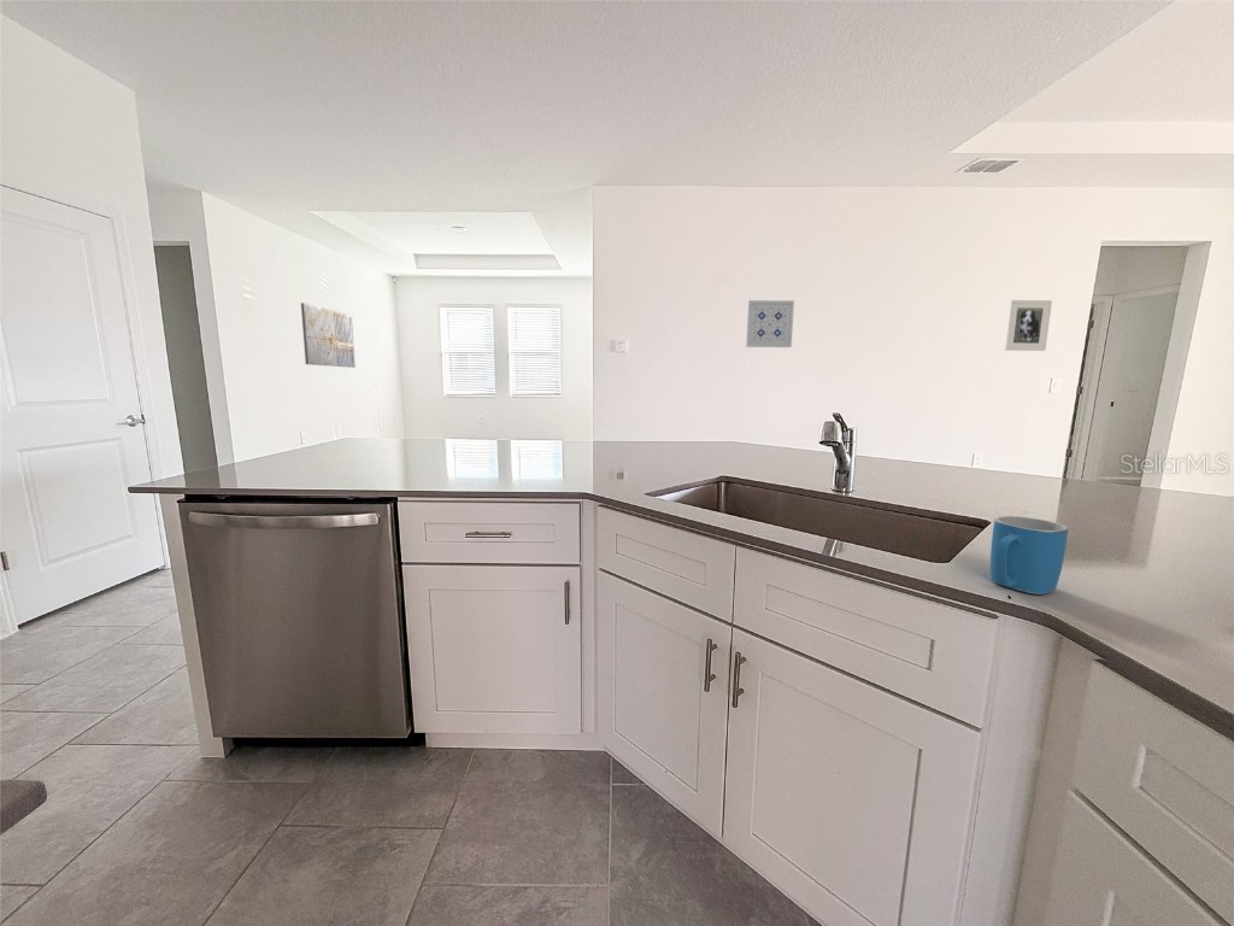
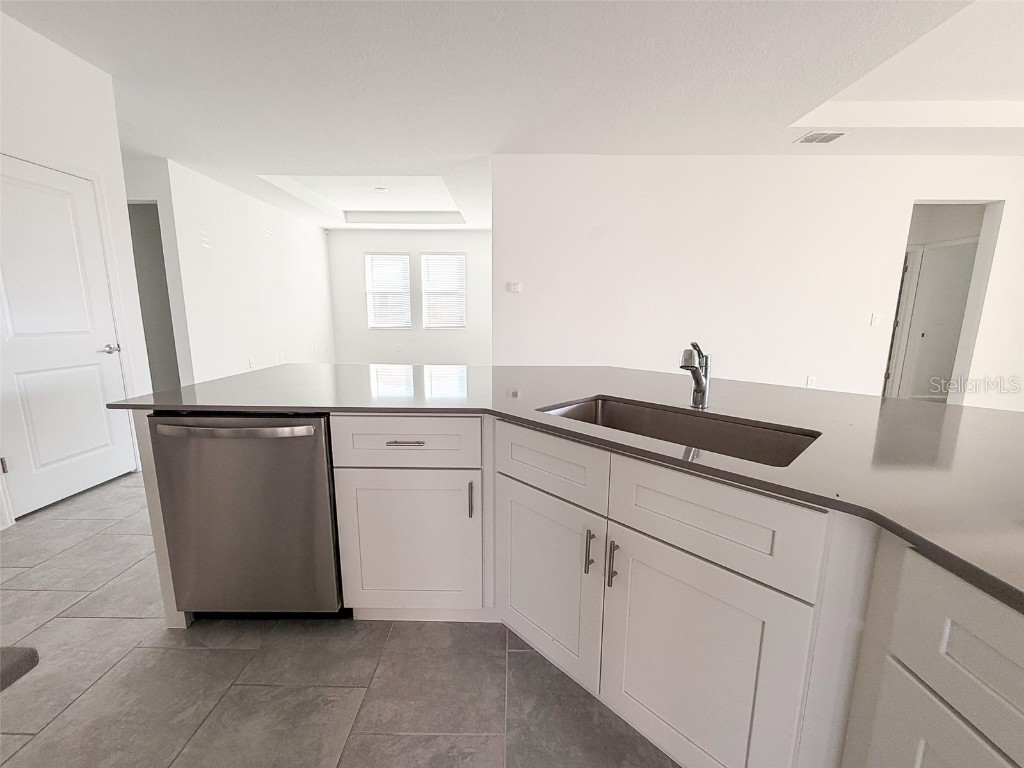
- wall art [745,299,795,348]
- mug [989,515,1069,596]
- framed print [1003,299,1053,352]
- wall art [300,301,357,369]
